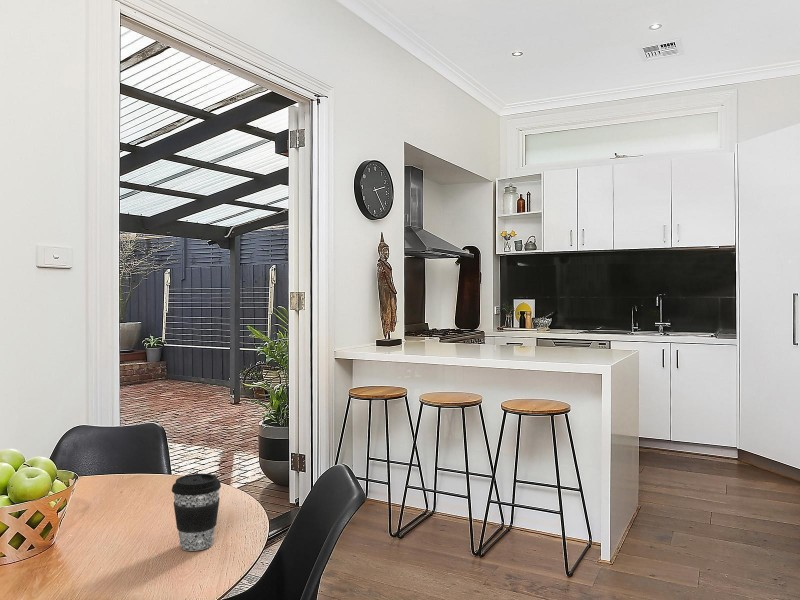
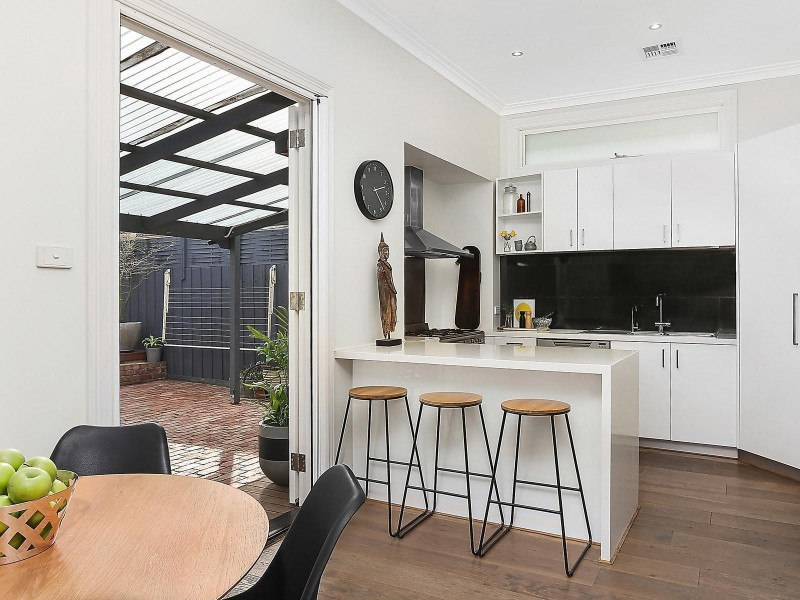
- coffee cup [171,473,222,552]
